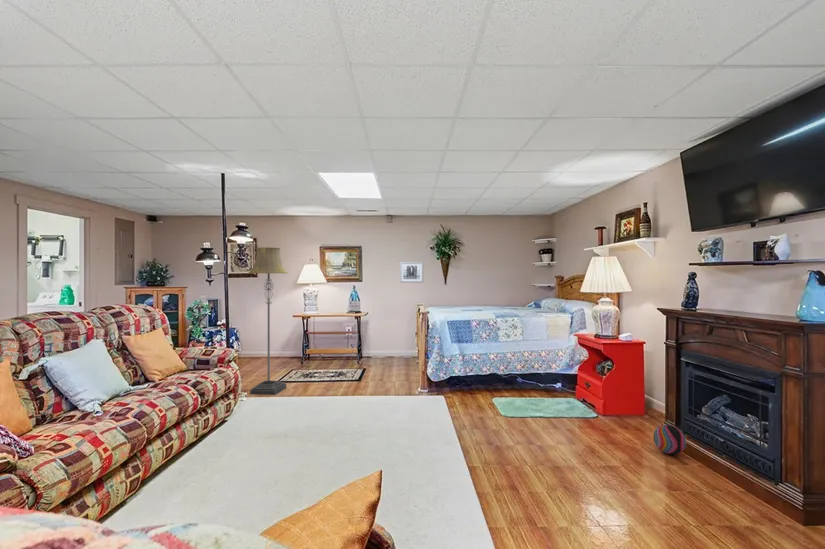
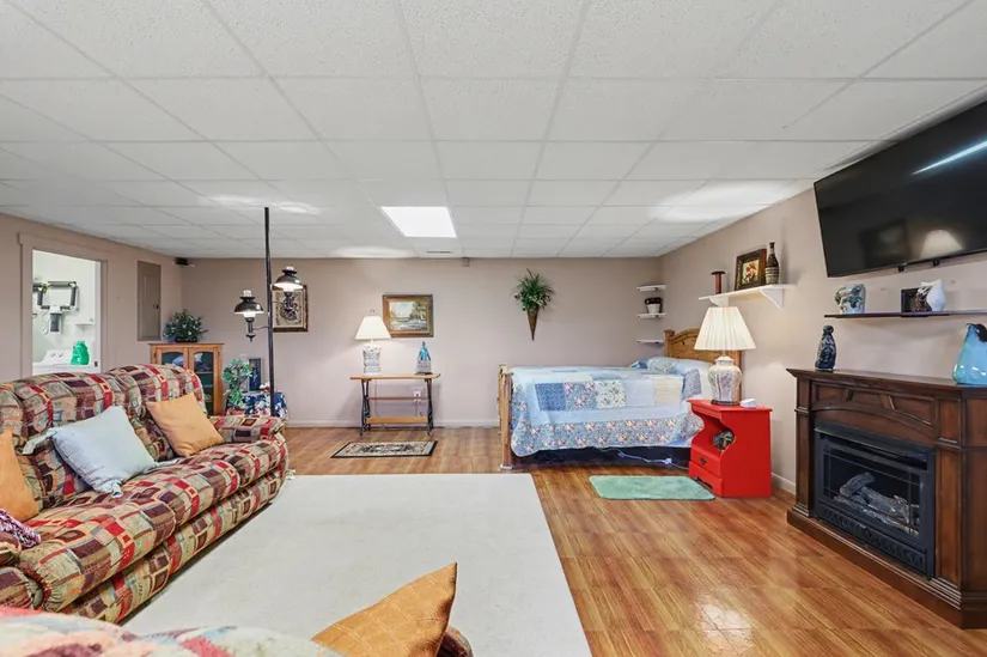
- decorative ball [652,424,687,455]
- floor lamp [248,246,289,396]
- wall art [399,261,424,284]
